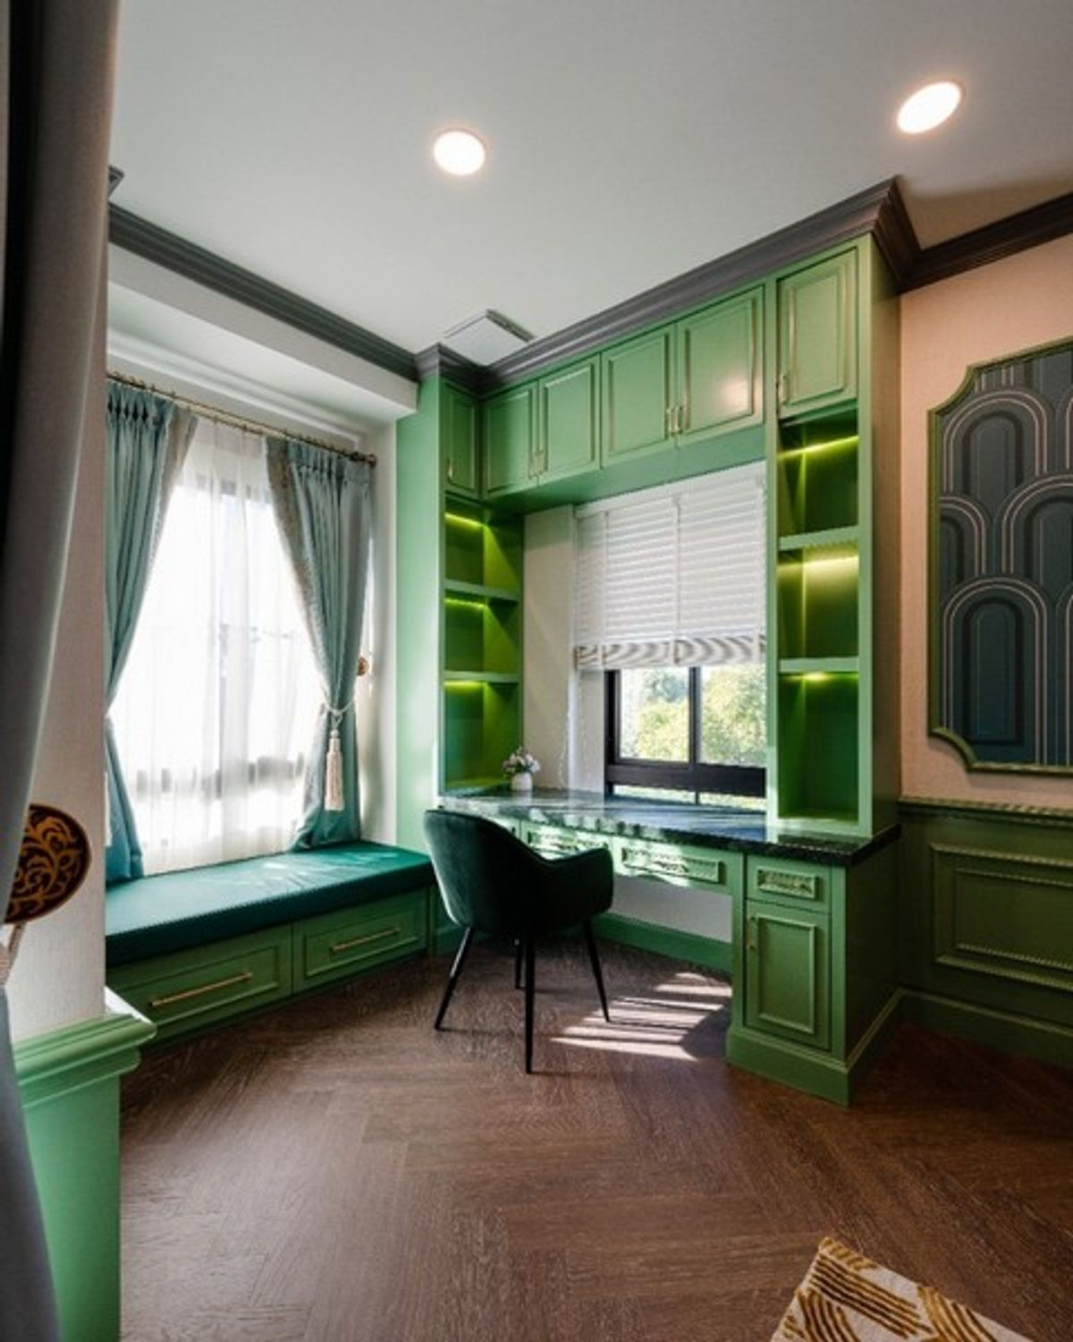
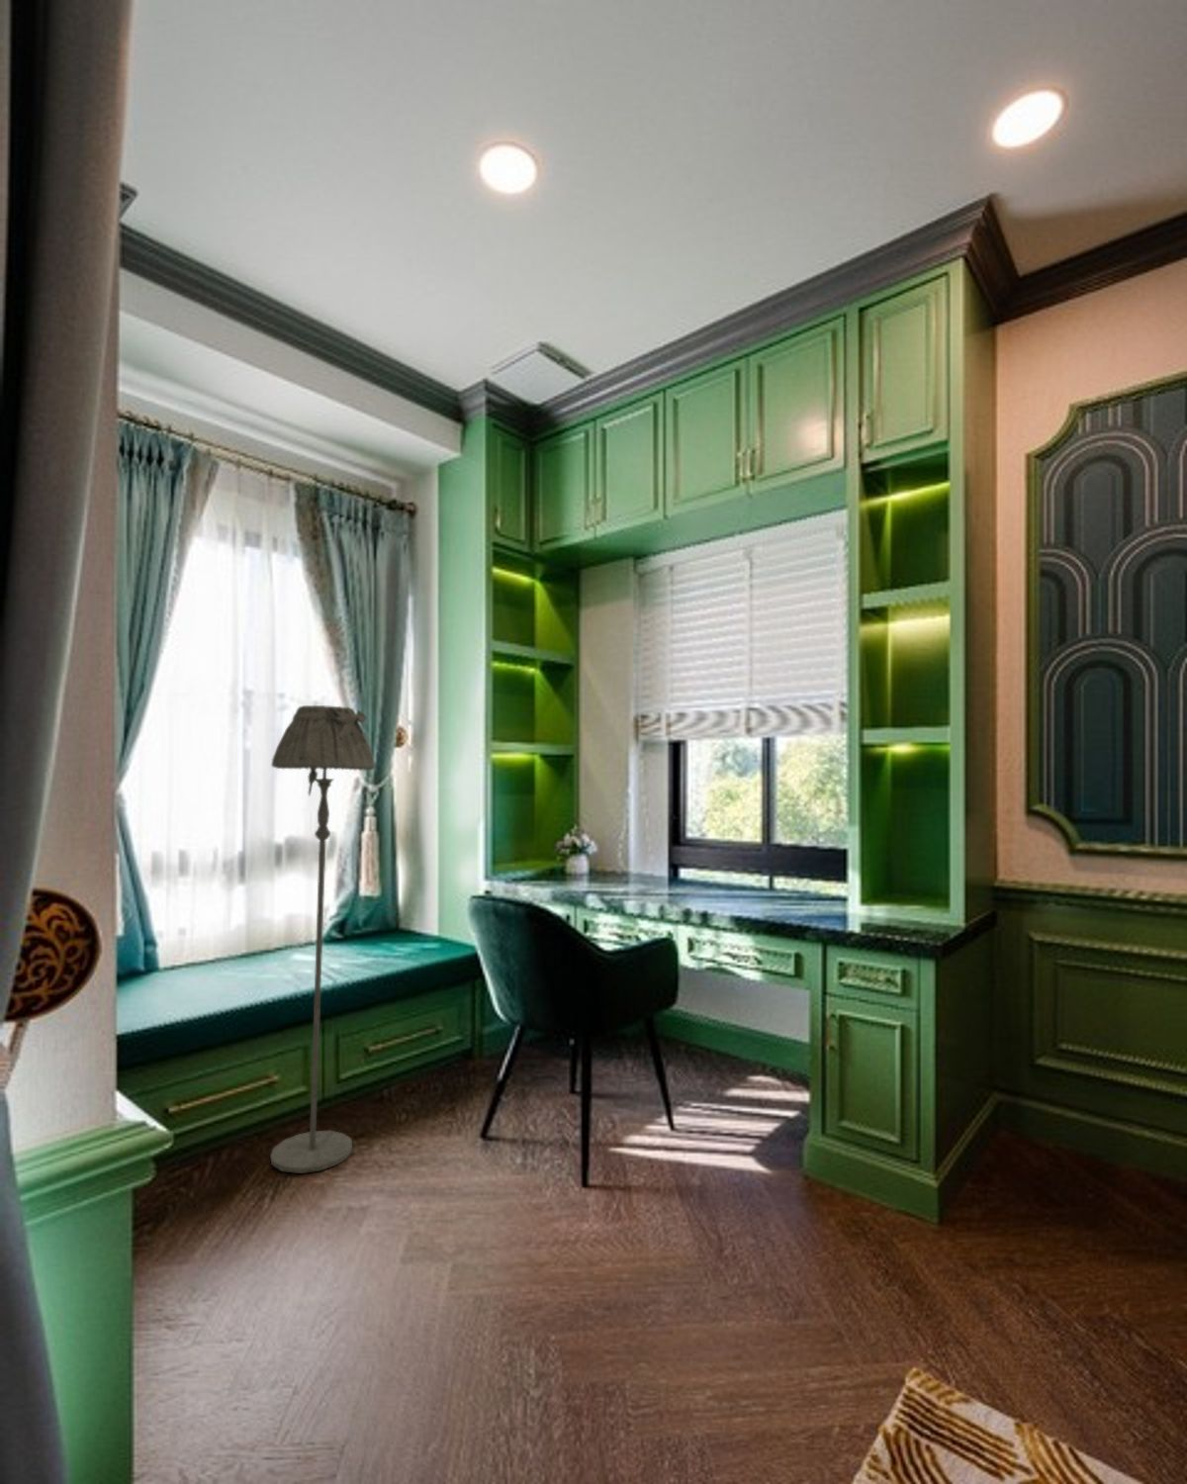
+ floor lamp [270,704,375,1174]
